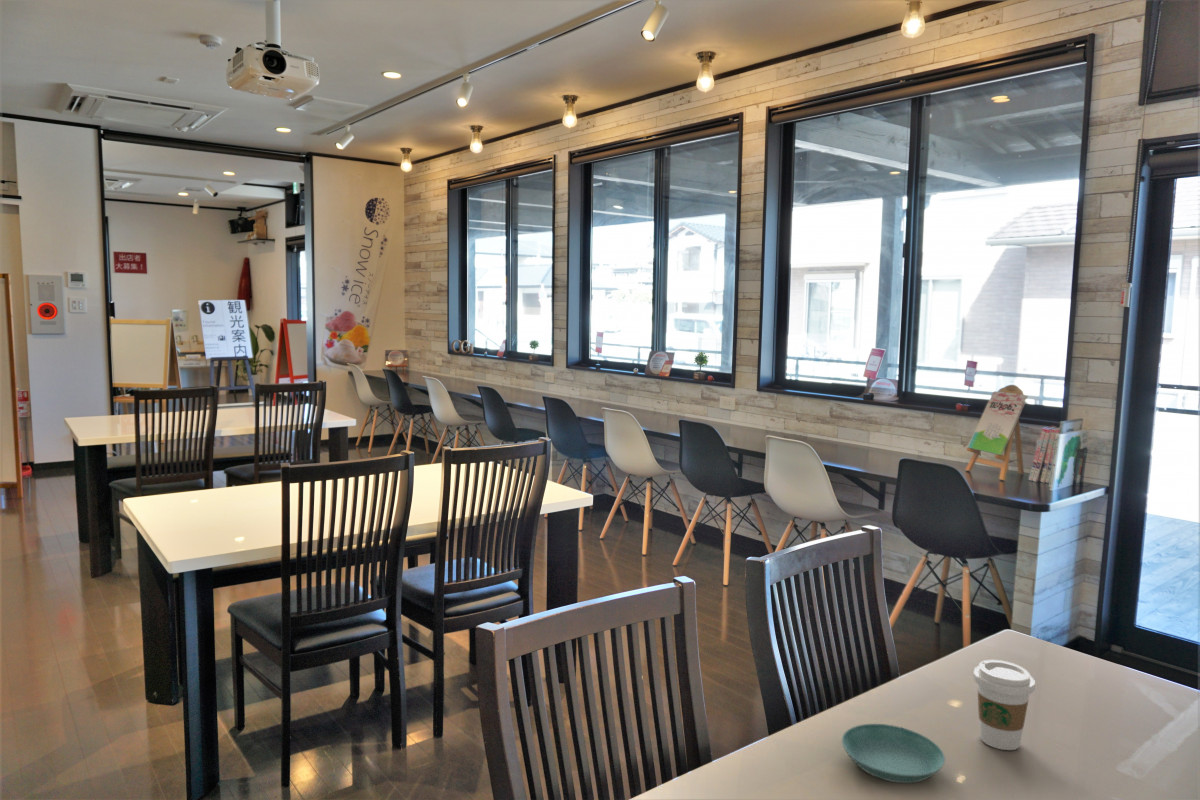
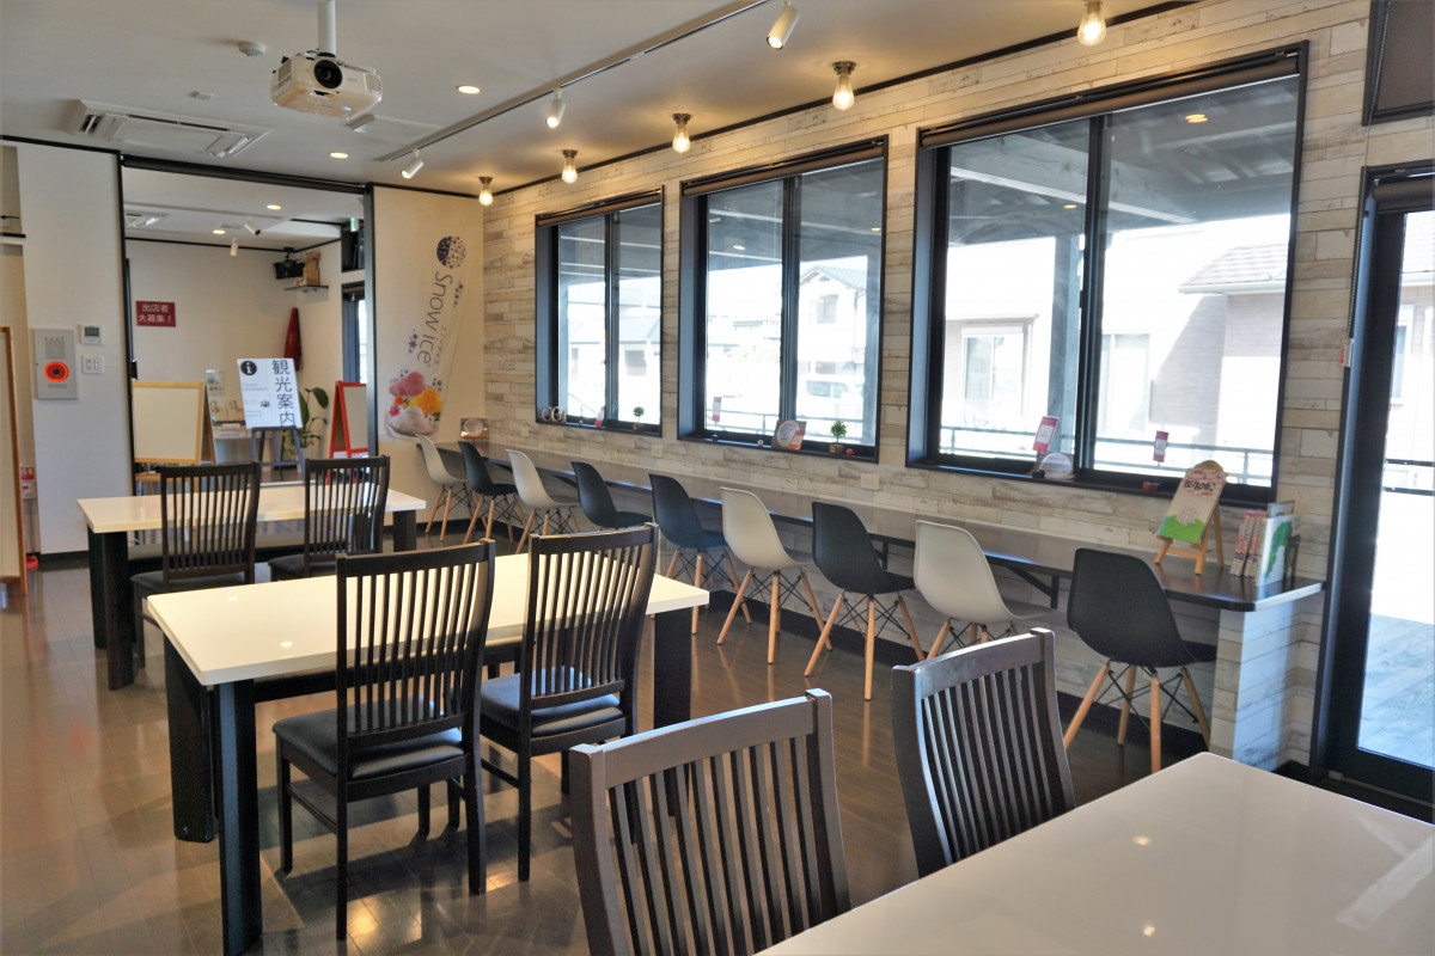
- coffee cup [972,659,1036,751]
- saucer [841,723,946,784]
